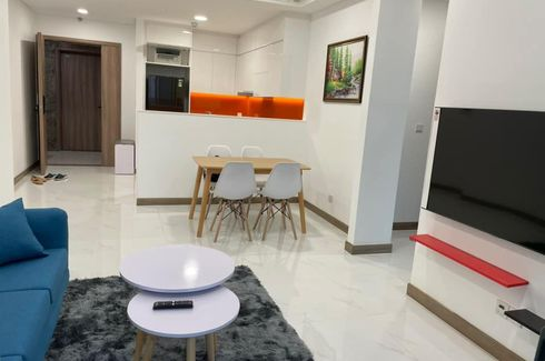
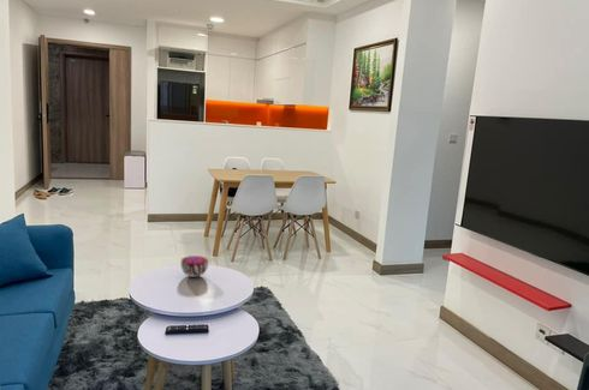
+ decorative bowl [180,254,209,278]
